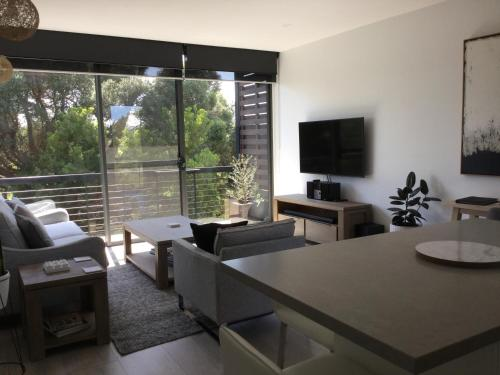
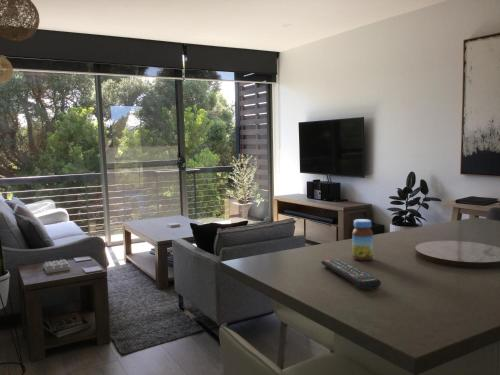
+ remote control [320,258,382,291]
+ jar [351,218,374,262]
